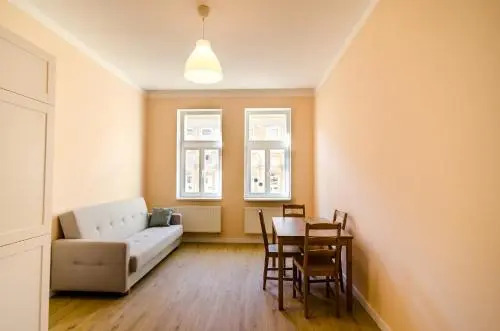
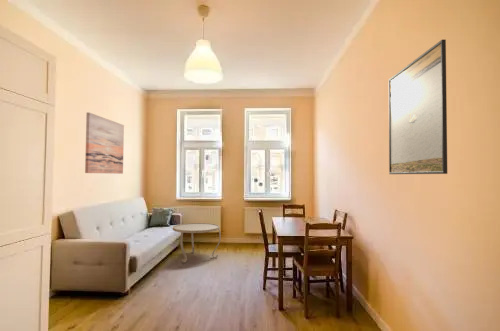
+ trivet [172,222,222,264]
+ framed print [388,39,448,175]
+ wall art [84,111,125,175]
